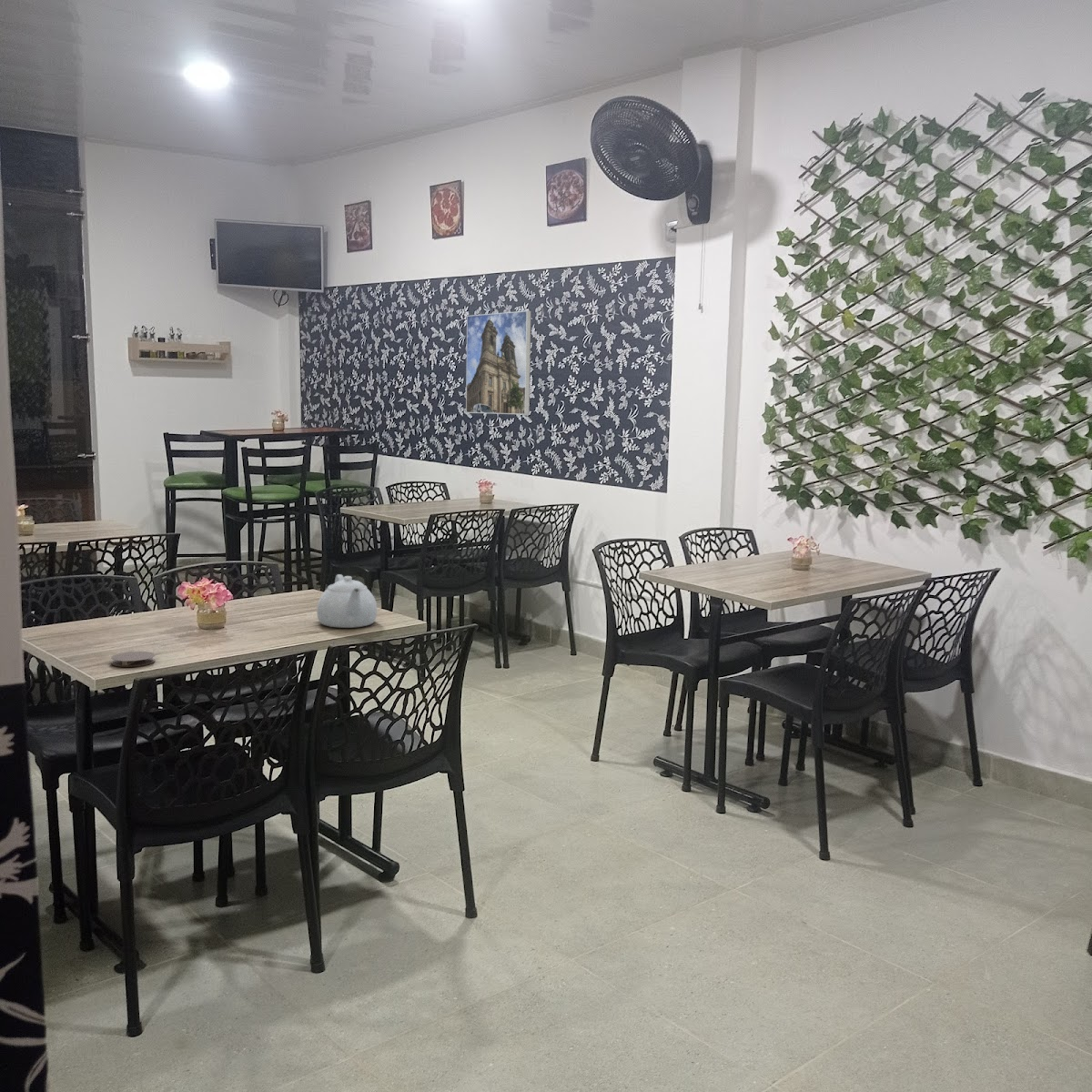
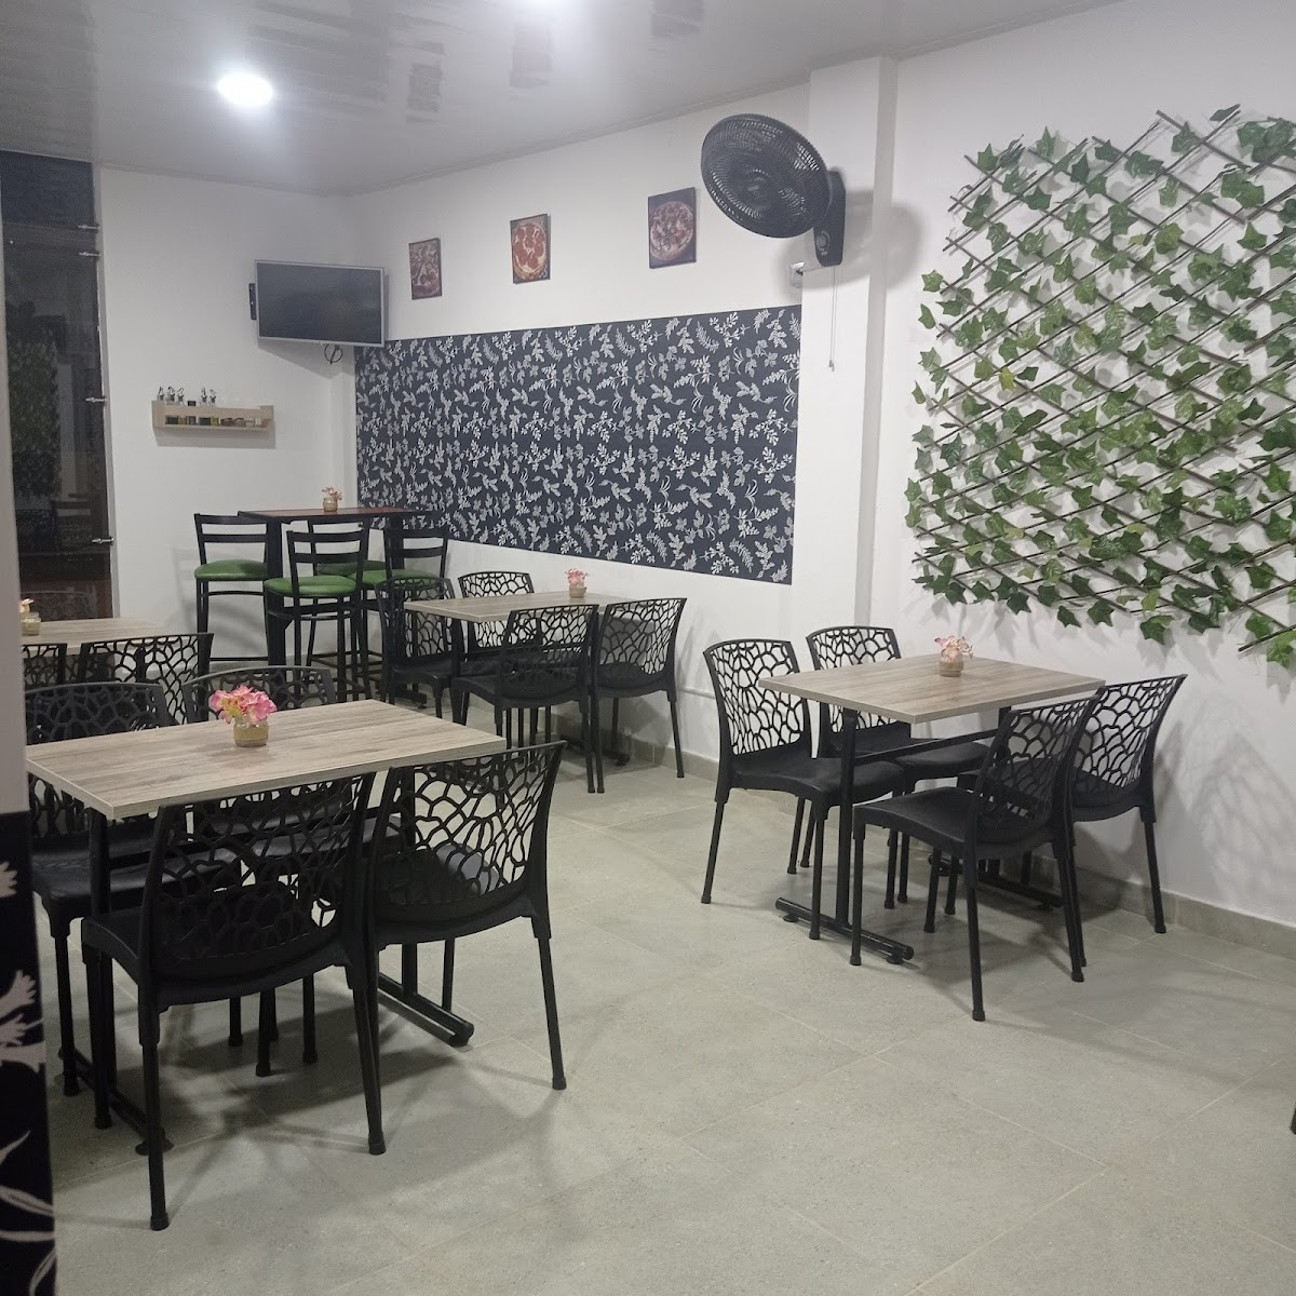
- coaster [110,651,156,668]
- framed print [465,309,532,416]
- teapot [316,573,378,629]
